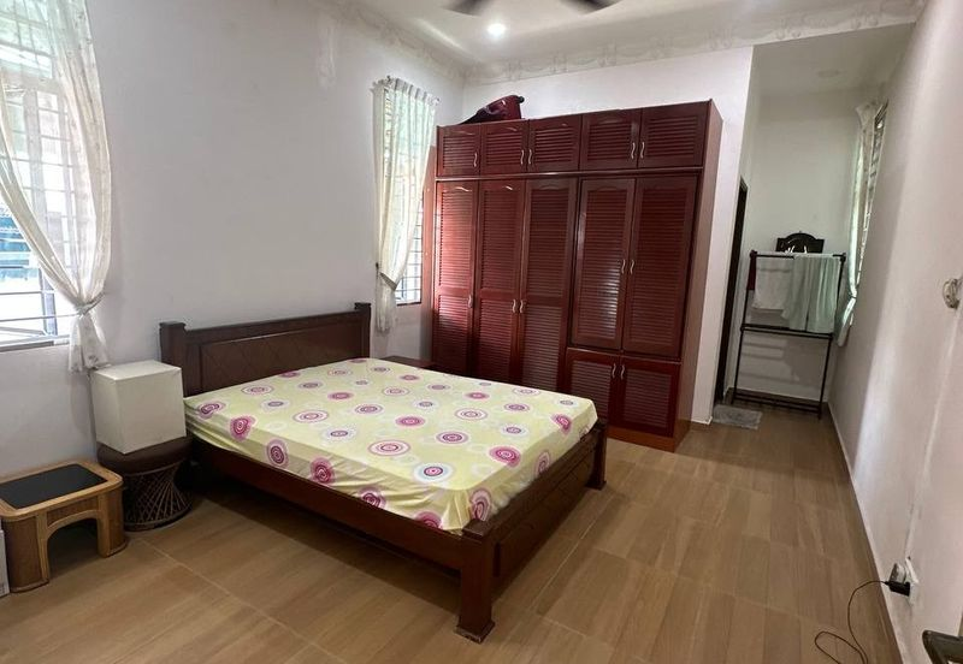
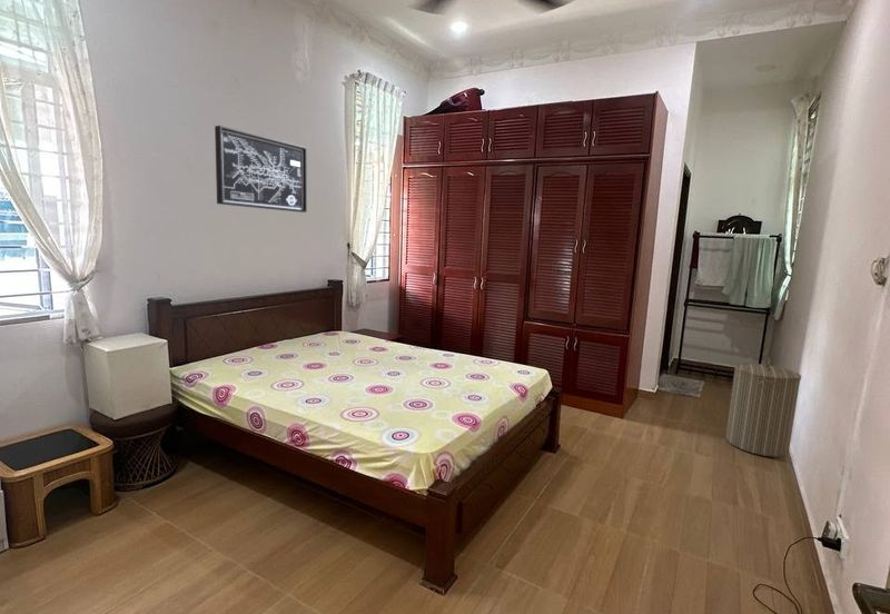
+ wall art [214,125,308,214]
+ laundry hamper [724,356,802,458]
